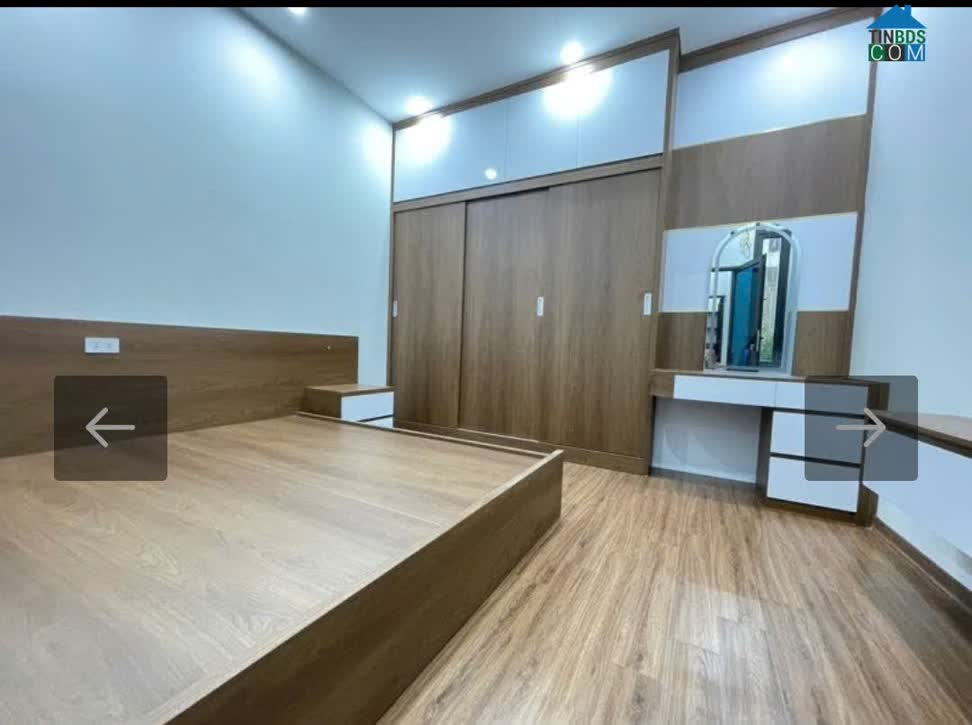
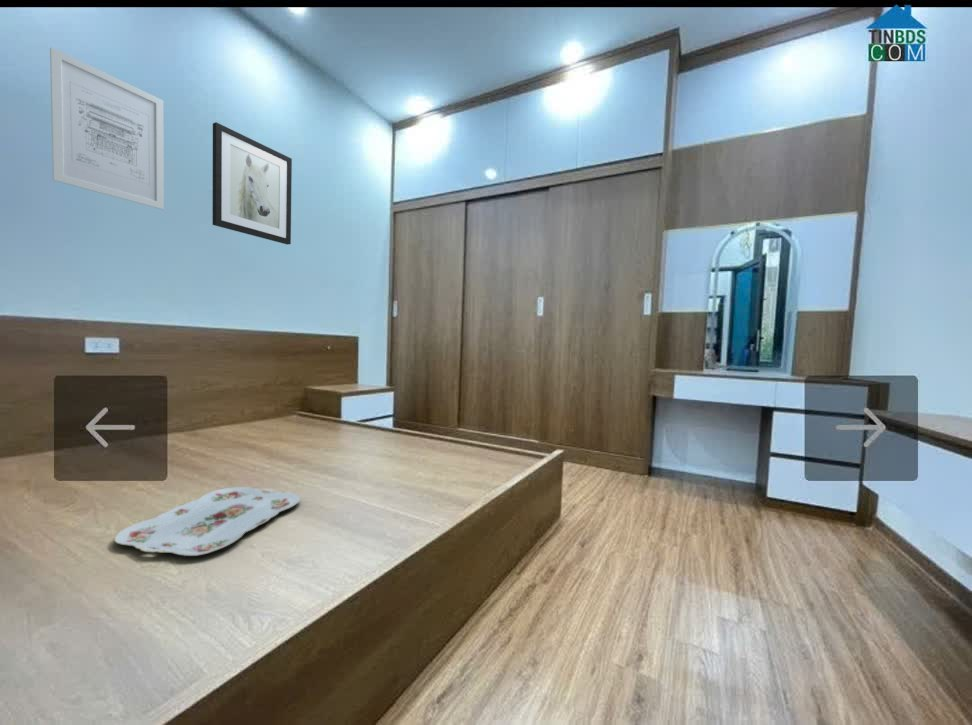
+ wall art [49,46,165,211]
+ serving tray [114,486,302,557]
+ wall art [212,121,293,245]
